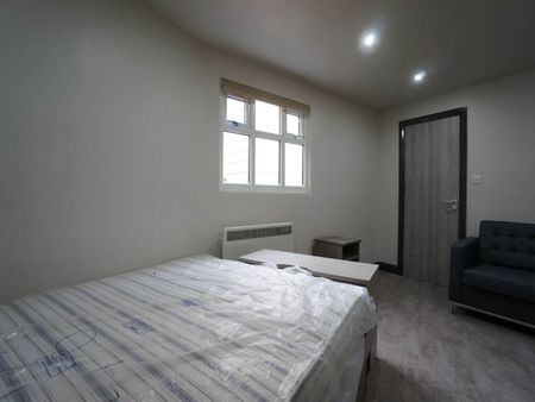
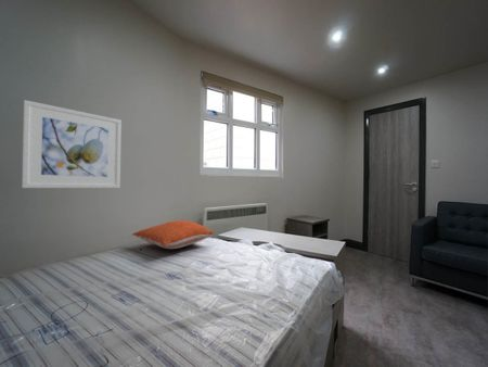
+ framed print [21,99,123,189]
+ pillow [131,219,216,250]
